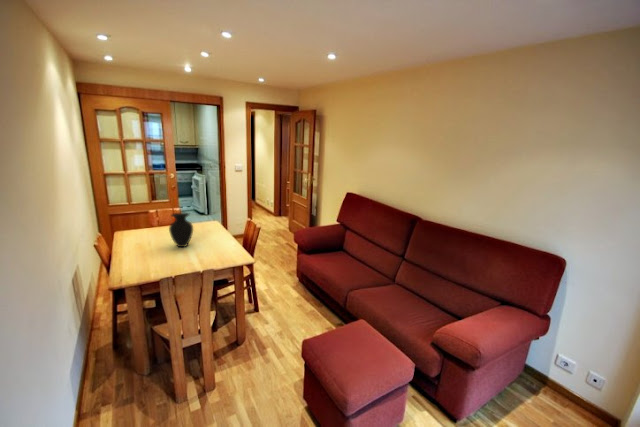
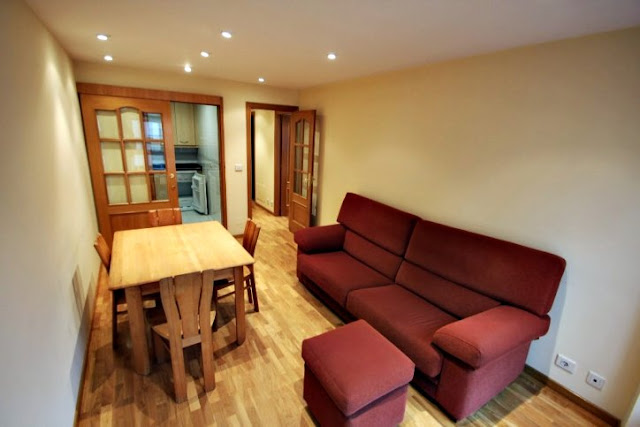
- vase [168,212,194,249]
